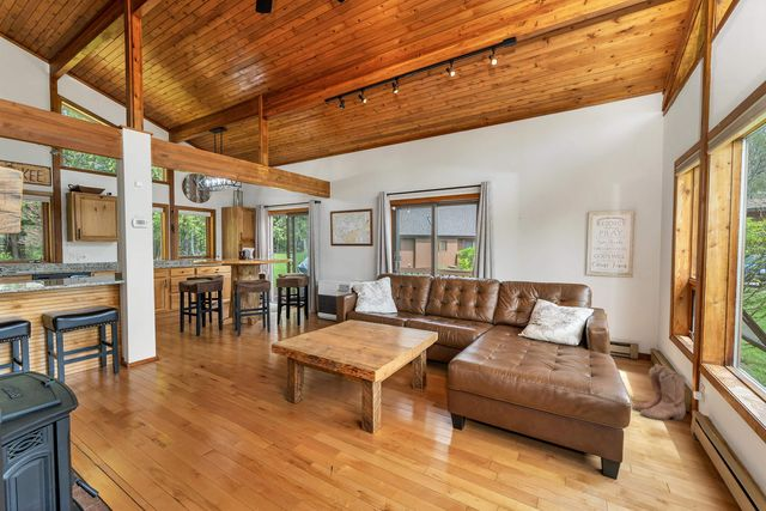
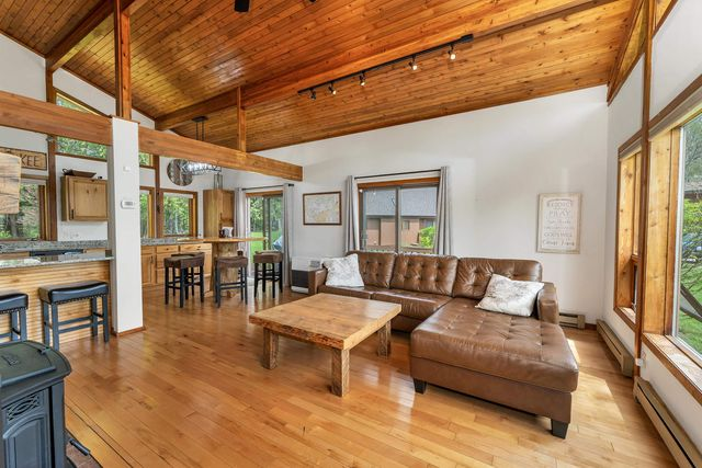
- boots [631,363,687,421]
